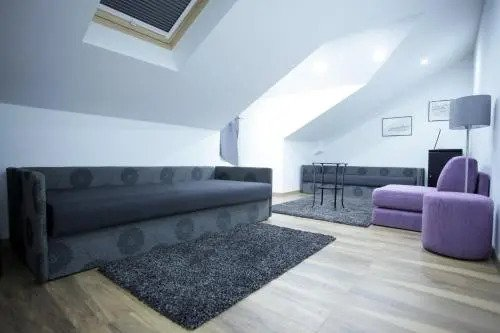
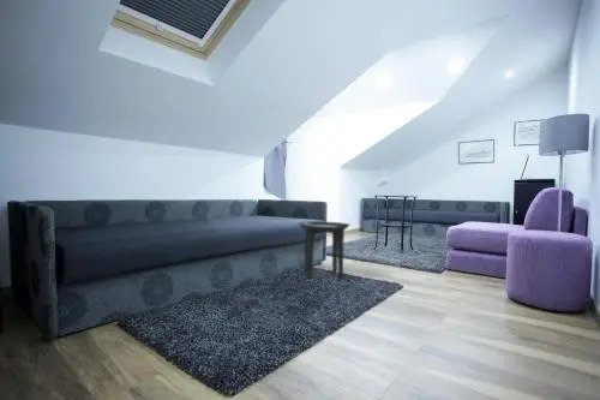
+ side table [298,220,352,280]
